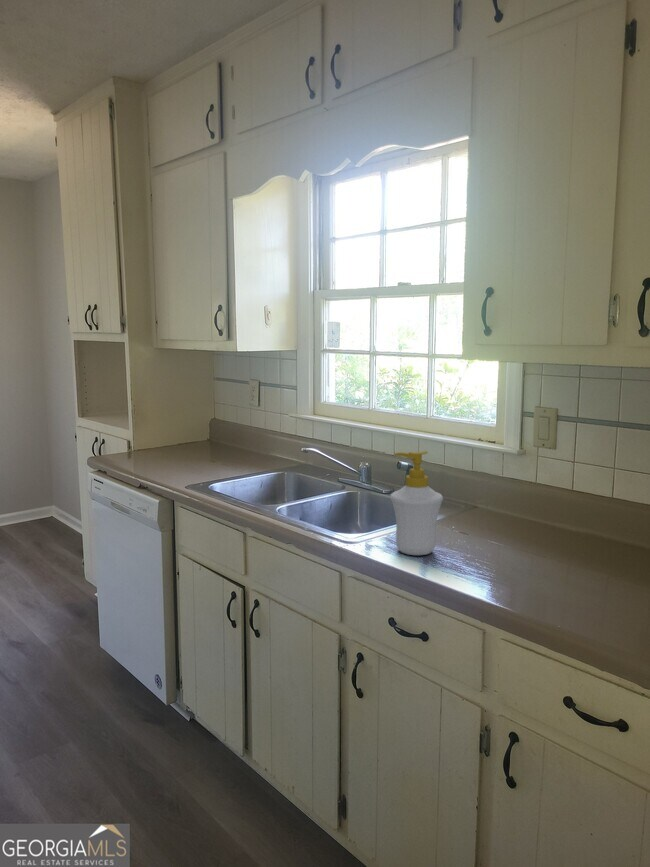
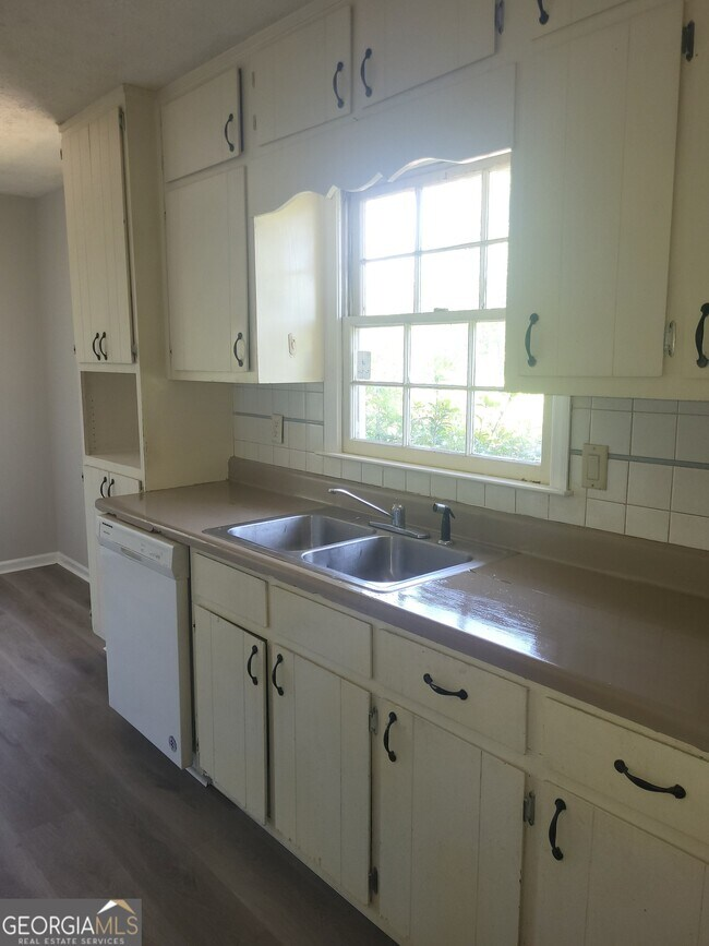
- soap bottle [389,450,444,556]
